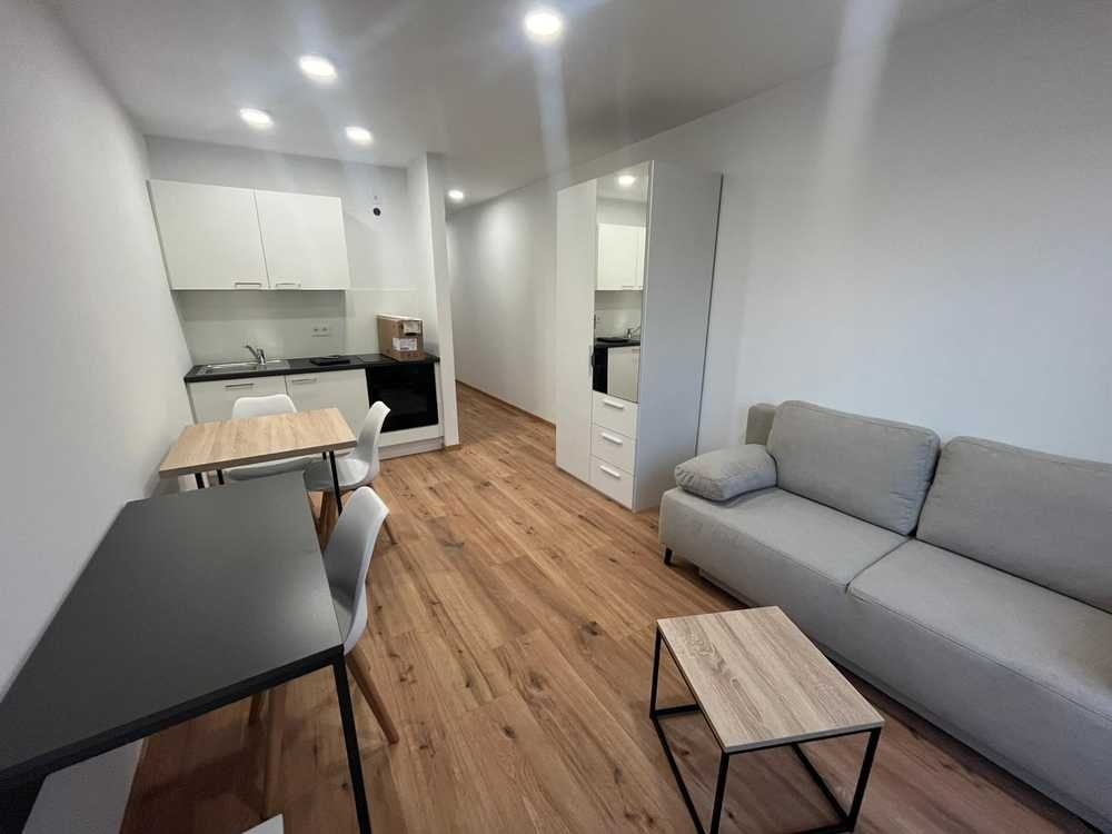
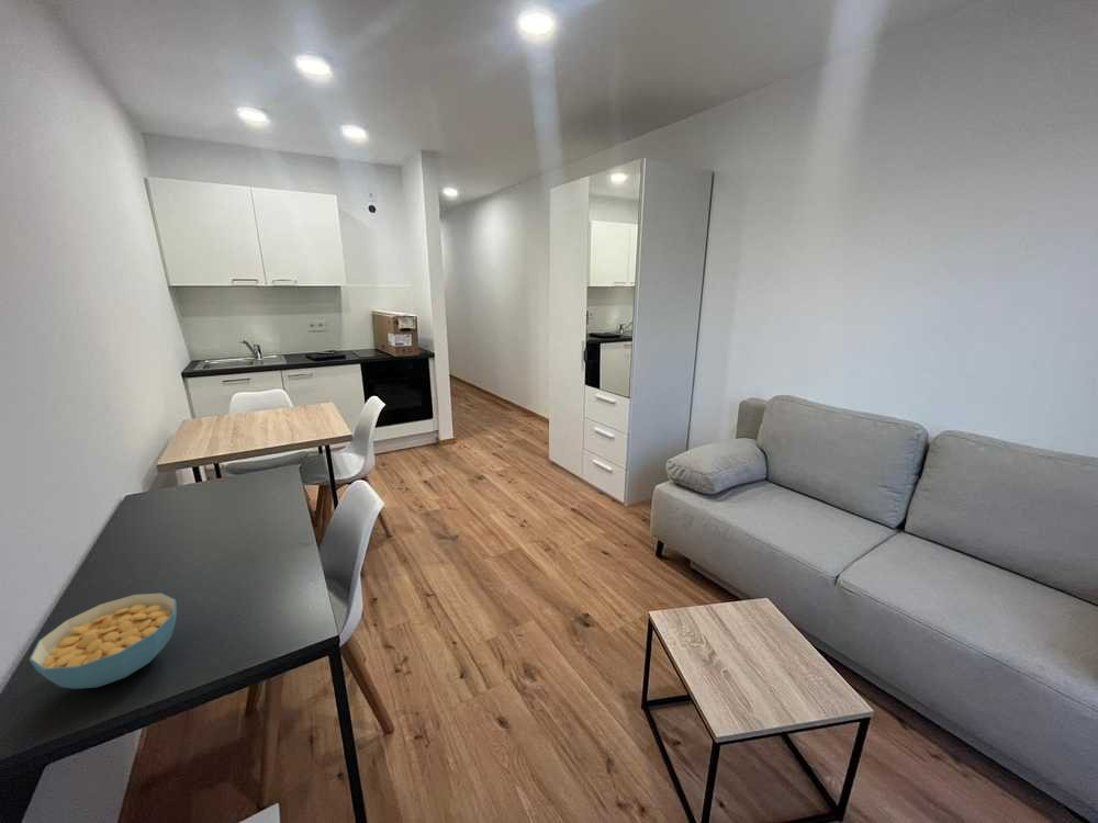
+ cereal bowl [29,591,178,690]
